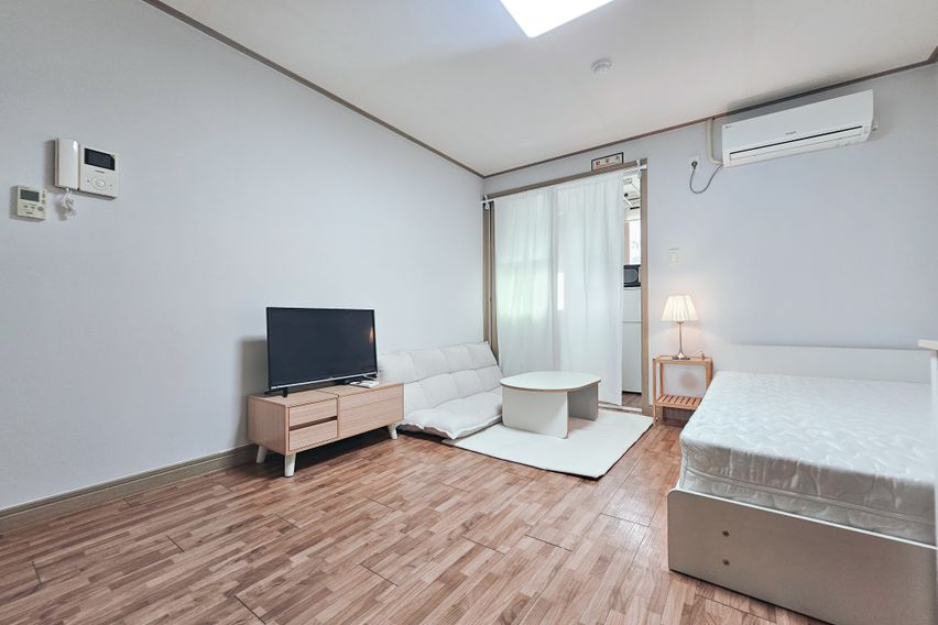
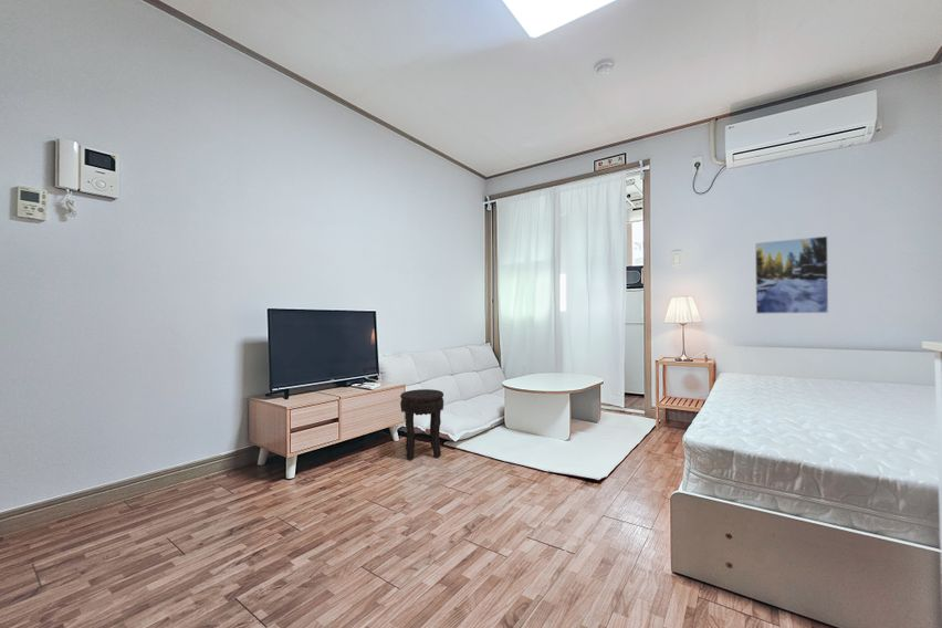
+ side table [399,388,444,461]
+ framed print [754,236,829,315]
